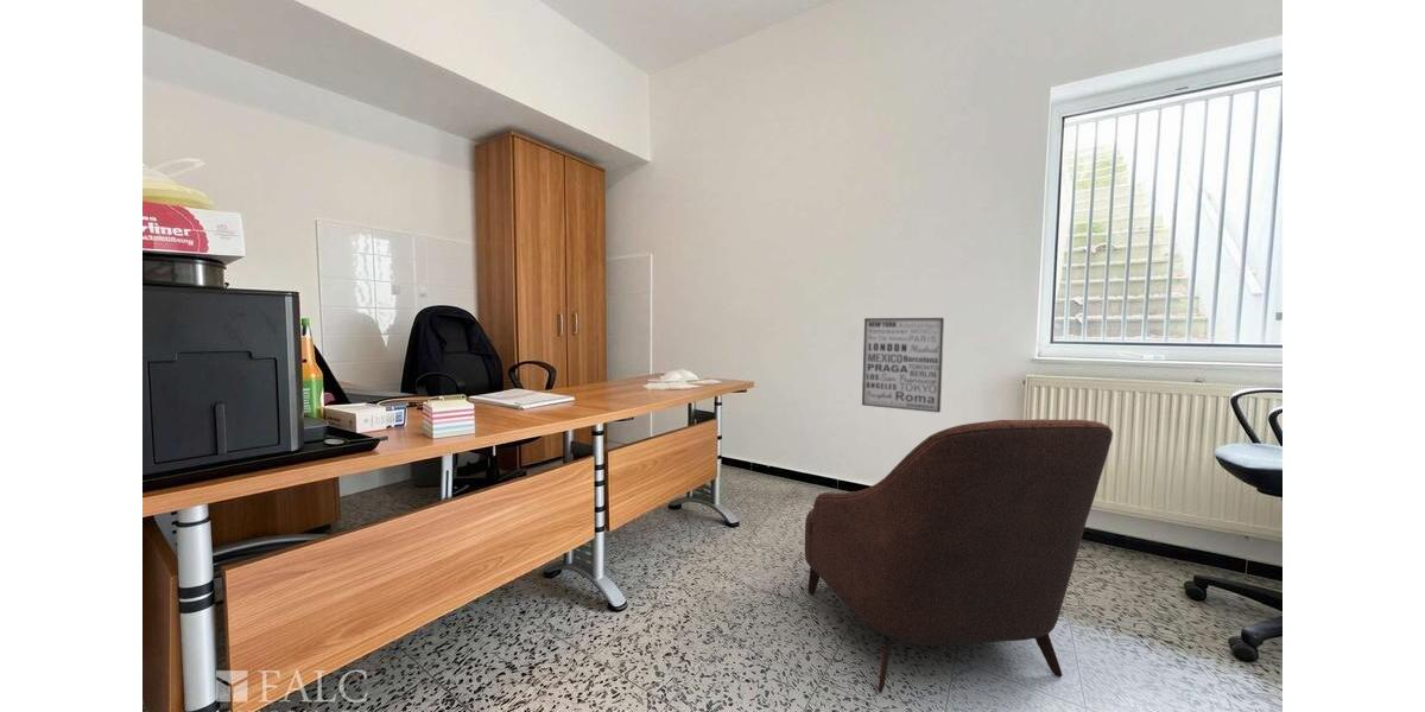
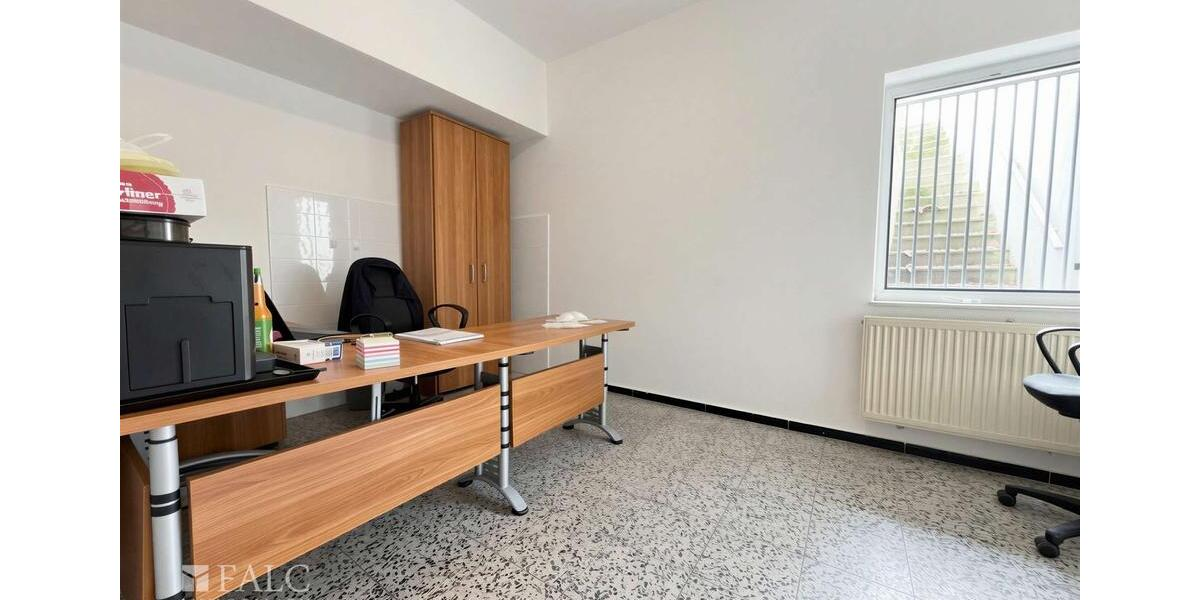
- wall art [861,317,945,414]
- armchair [804,418,1114,694]
